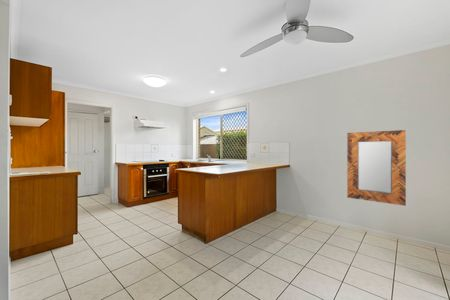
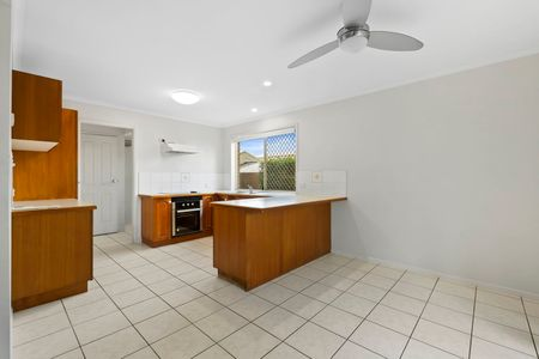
- home mirror [346,129,407,207]
